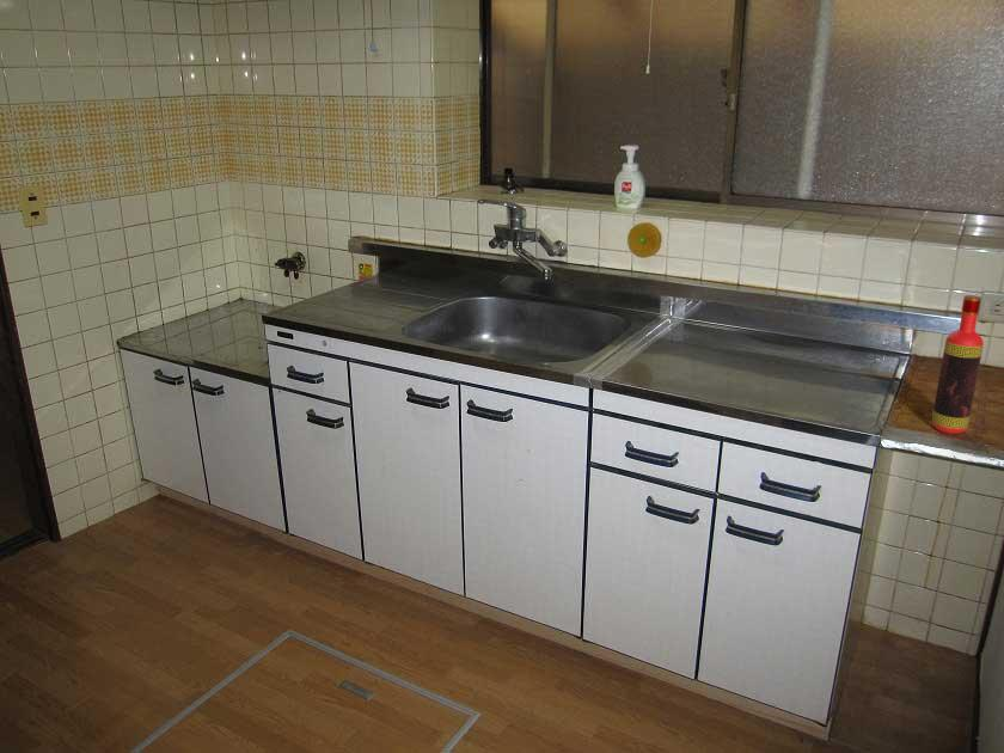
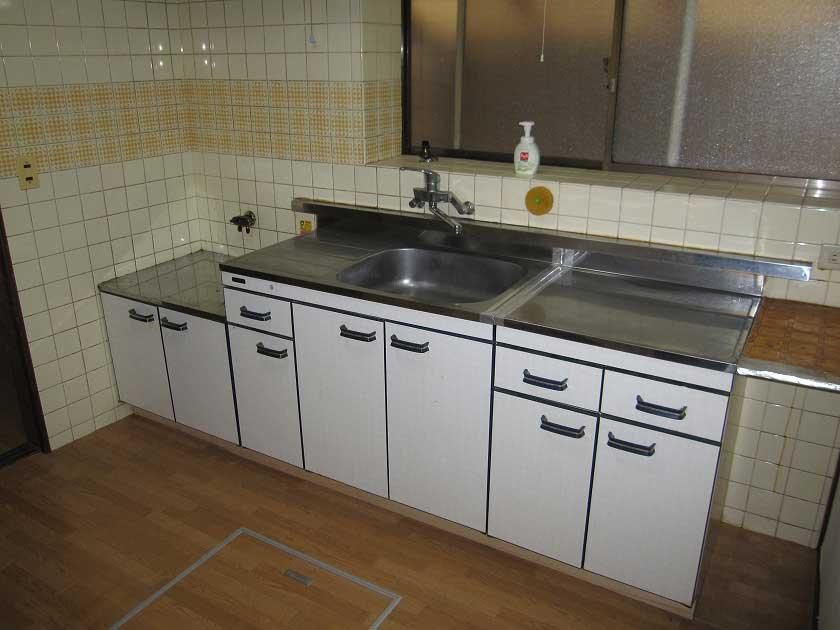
- bottle [931,294,985,435]
